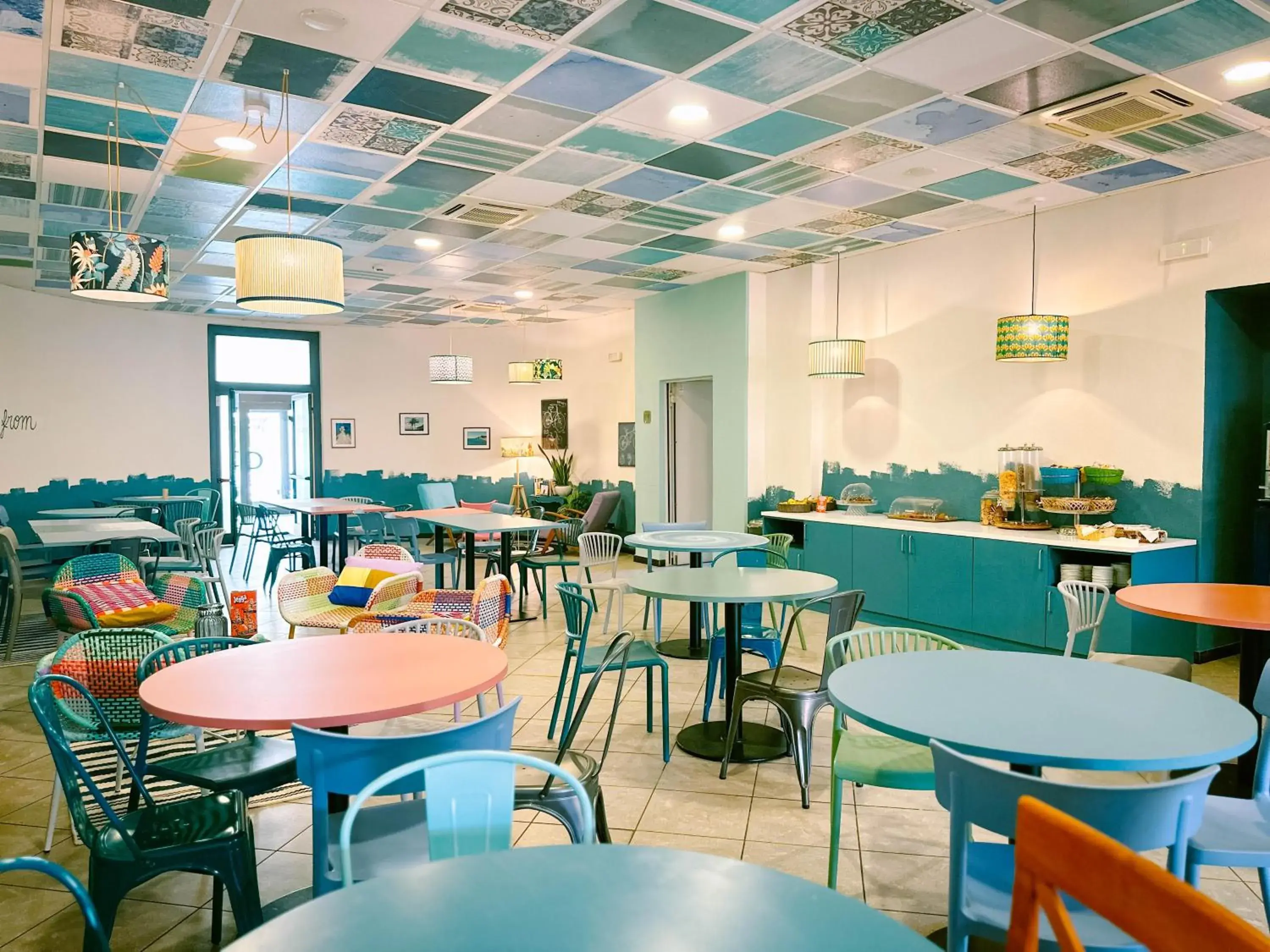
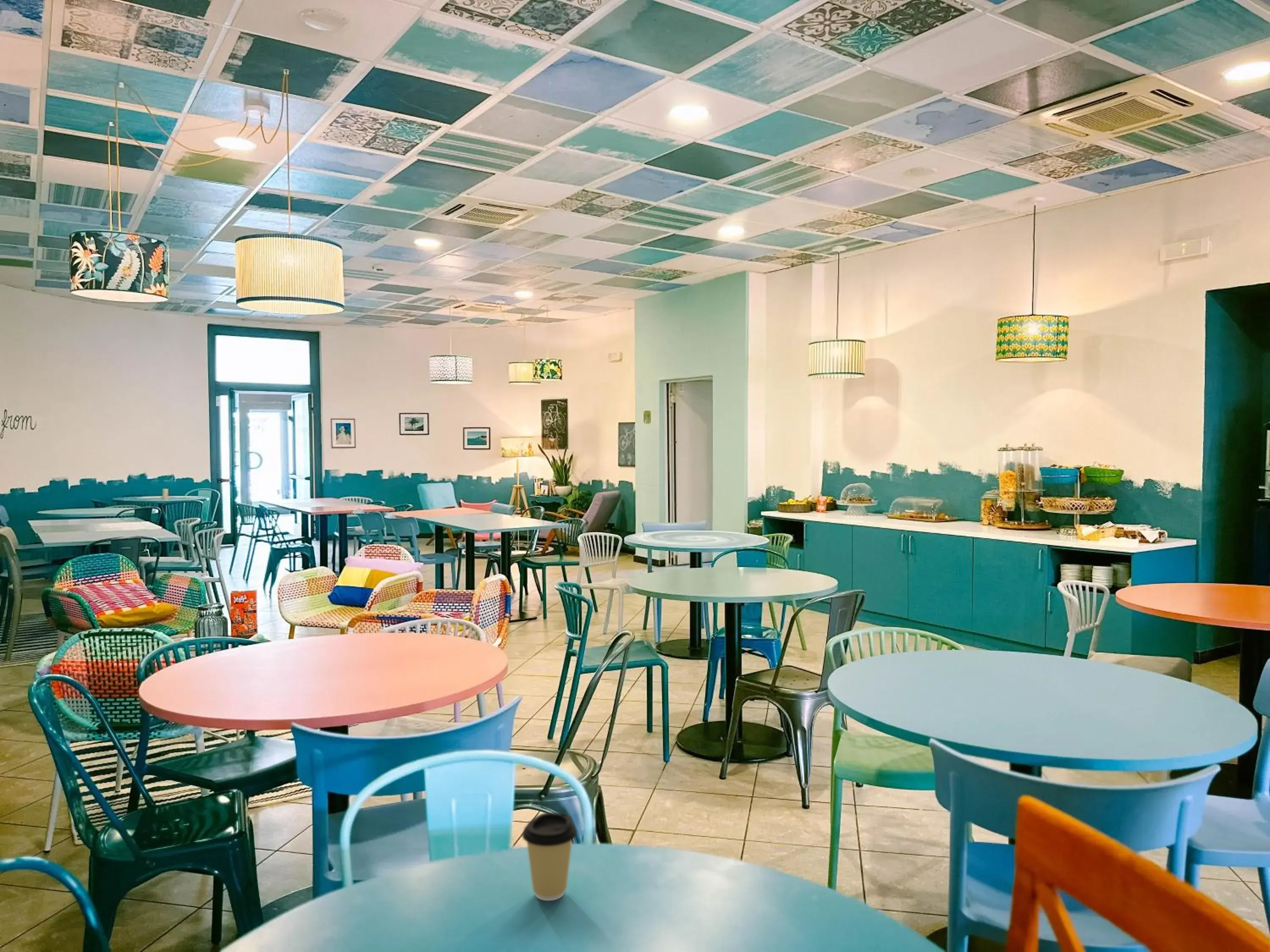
+ coffee cup [522,812,577,901]
